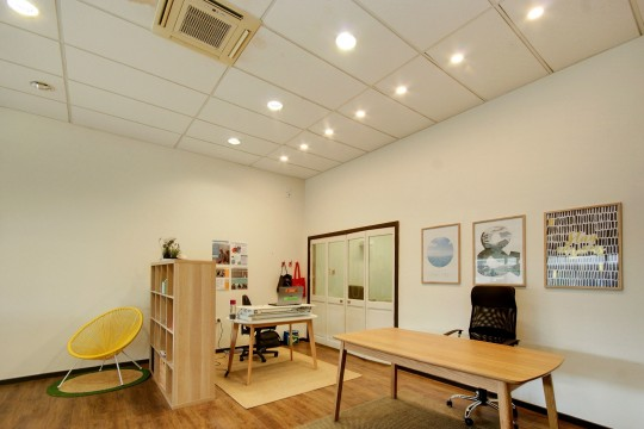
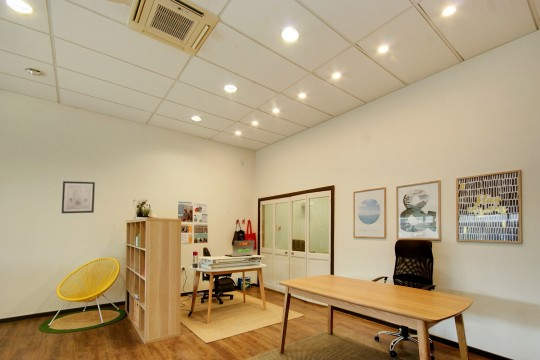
+ wall art [61,180,96,214]
